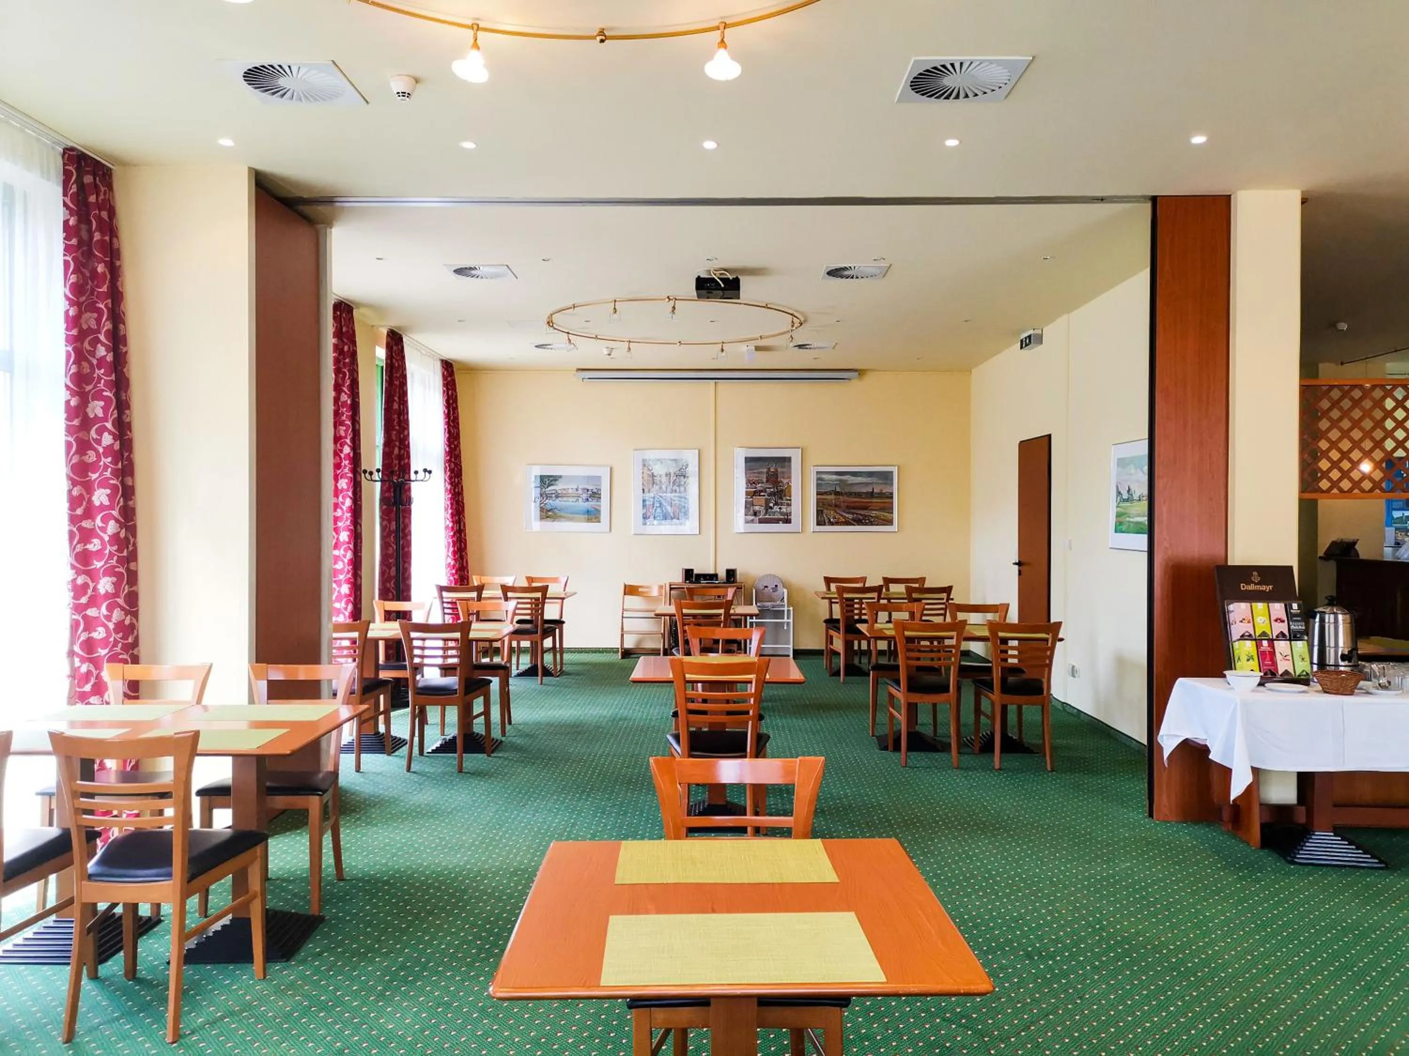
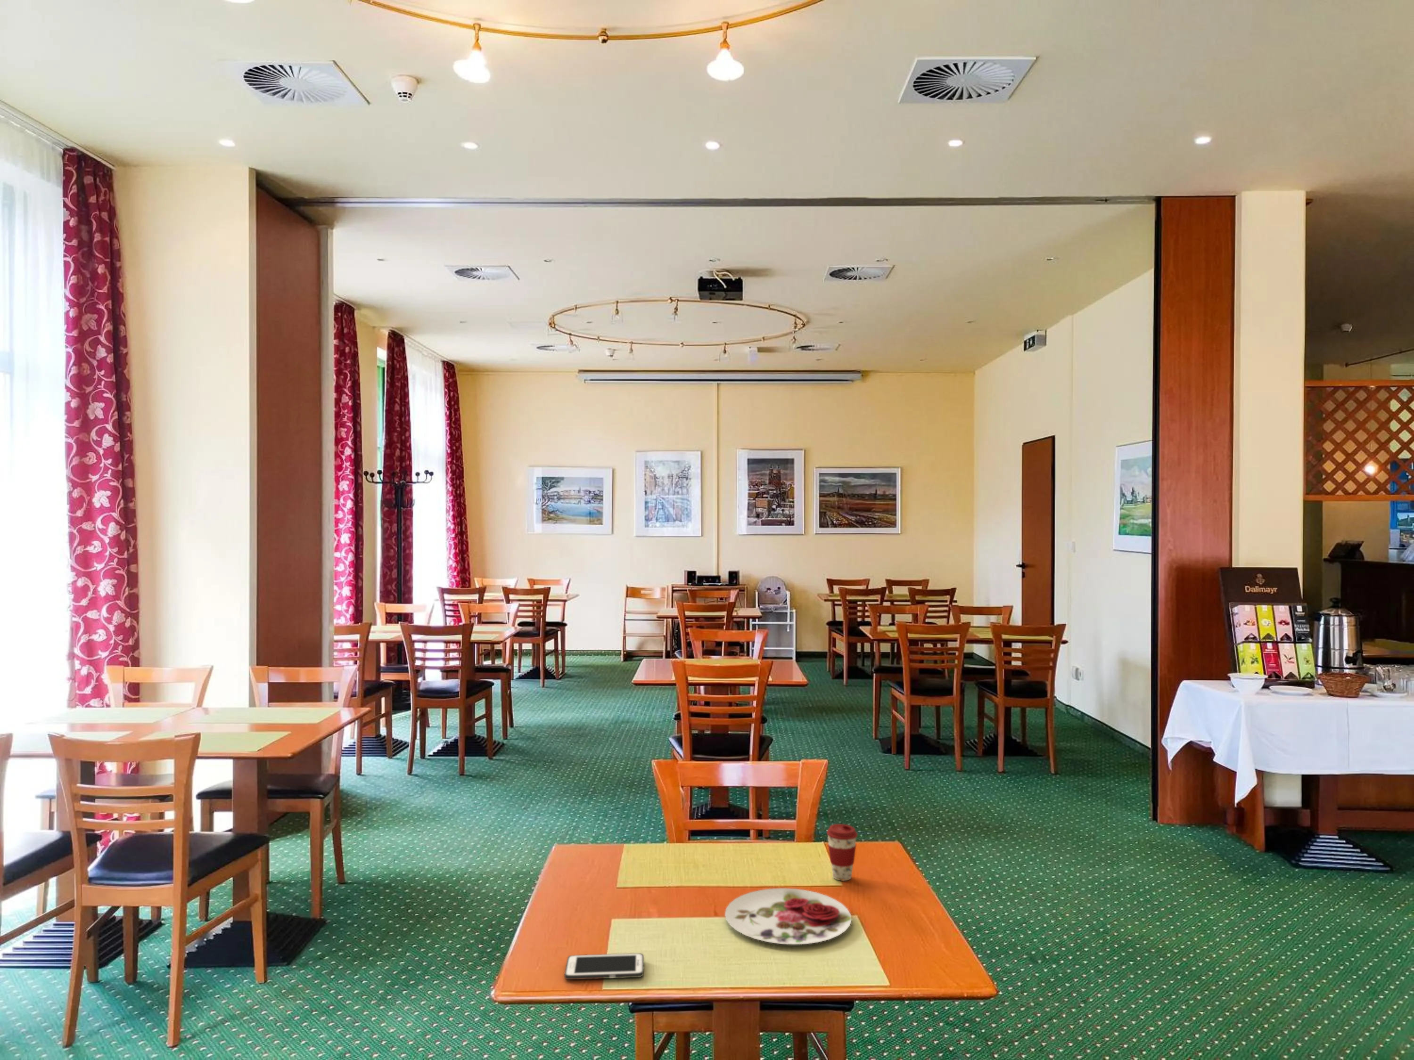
+ plate [725,887,852,945]
+ coffee cup [826,824,857,881]
+ cell phone [564,953,645,980]
